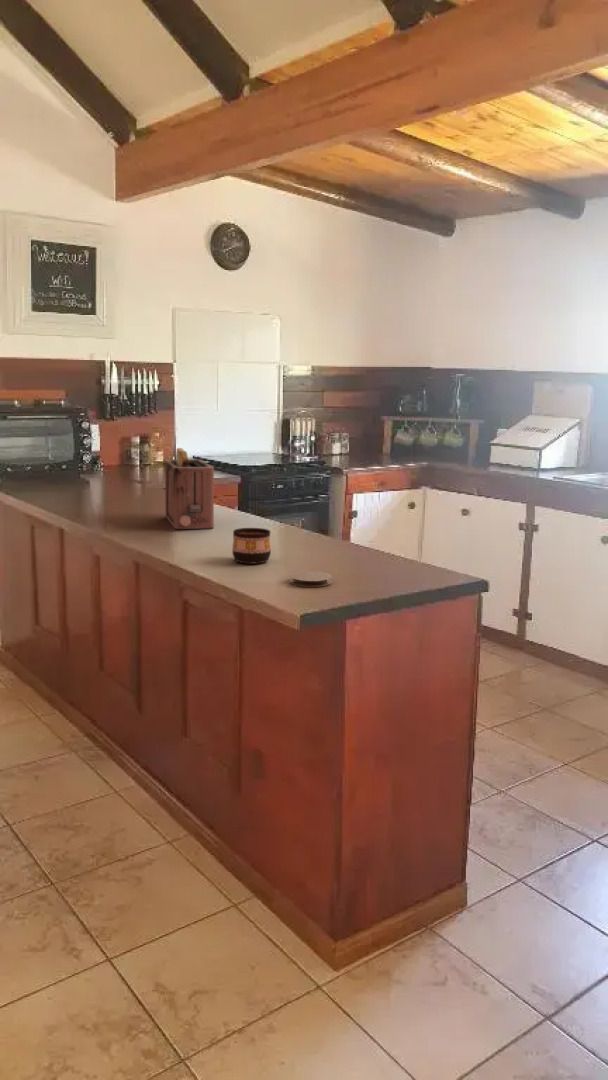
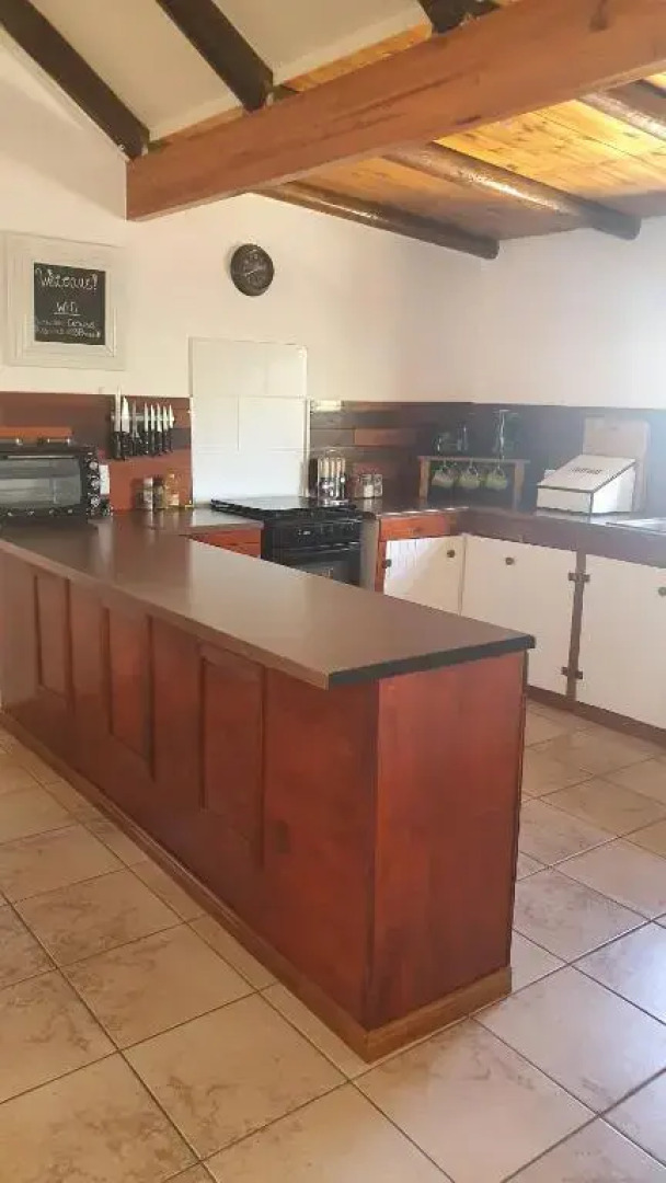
- toaster [164,447,215,530]
- cup [232,527,272,565]
- coaster [288,570,333,588]
